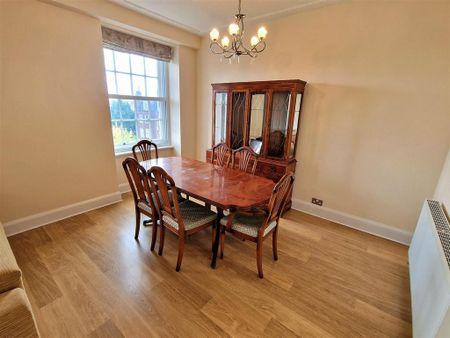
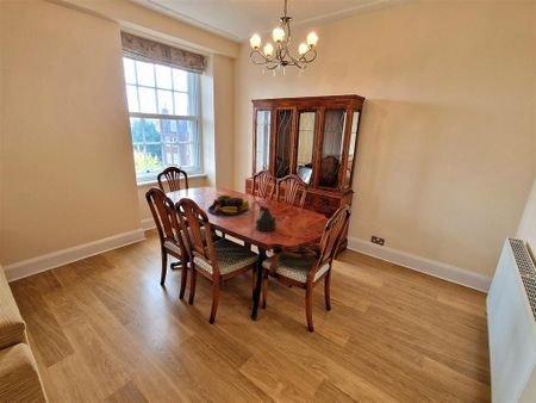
+ teapot [254,205,280,232]
+ fruit bowl [207,194,250,216]
